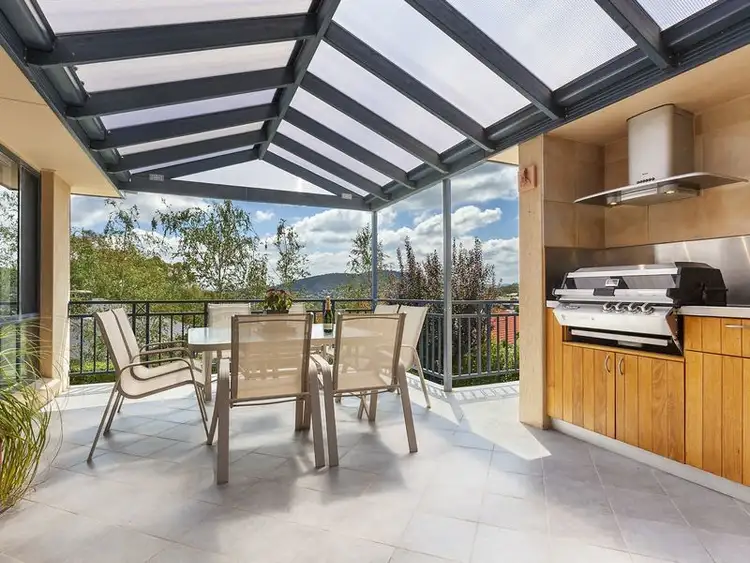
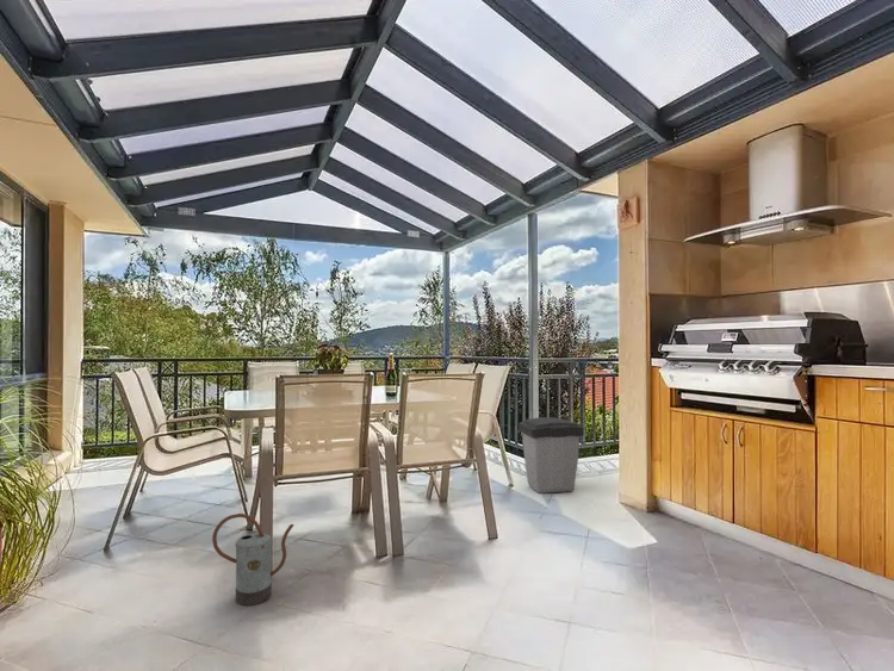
+ trash can [517,416,585,495]
+ watering can [211,512,296,607]
